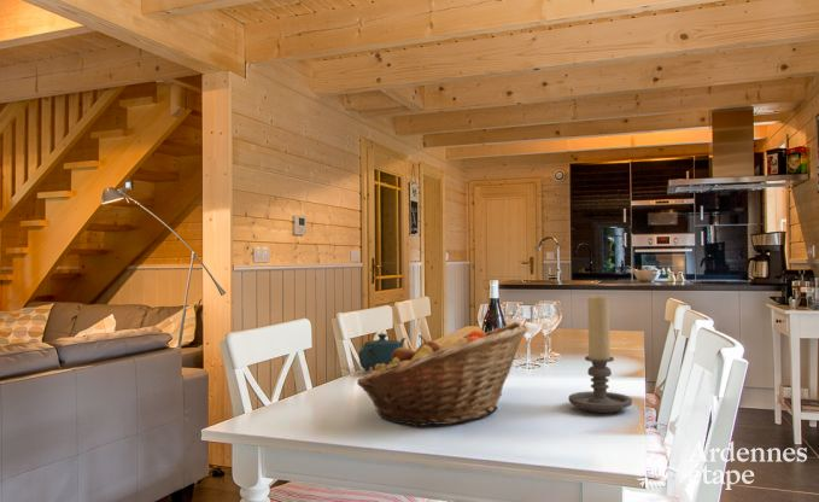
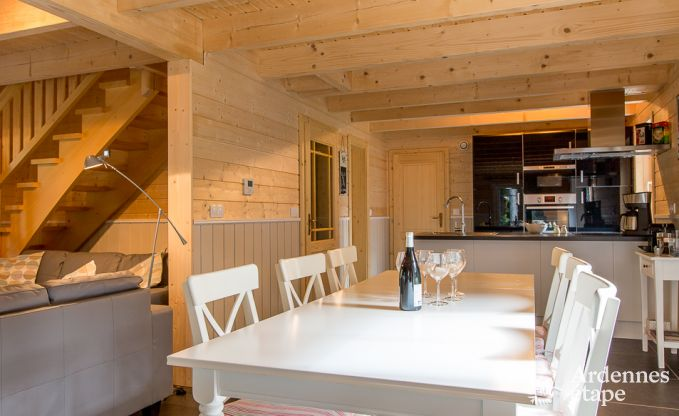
- teapot [357,333,406,373]
- fruit basket [356,321,530,427]
- candle holder [567,293,633,414]
